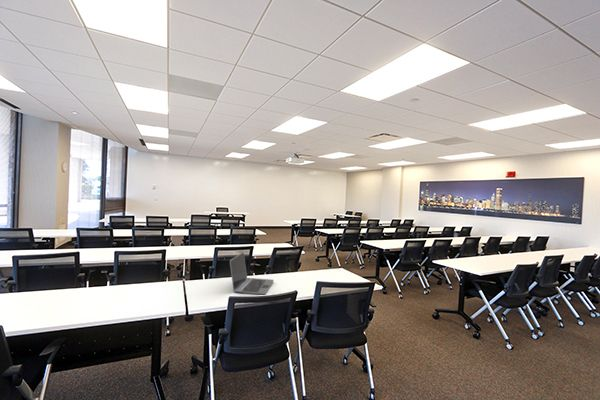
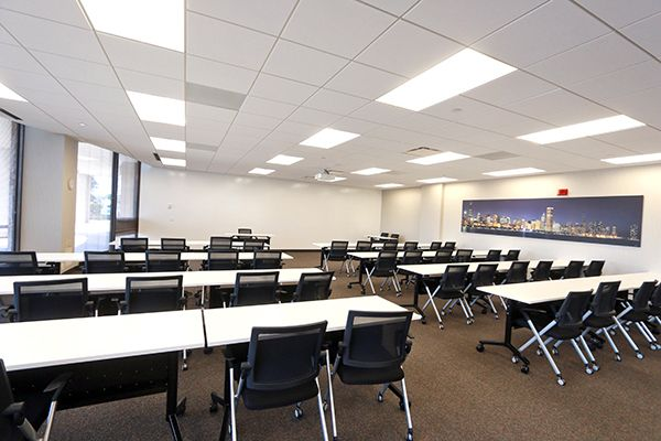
- laptop [229,251,275,296]
